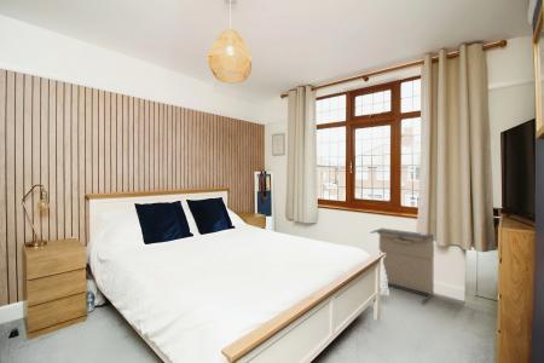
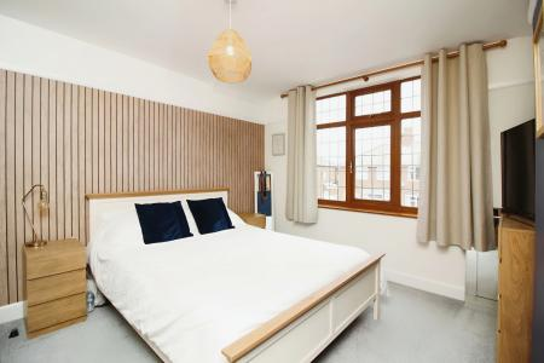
- laundry hamper [369,227,435,305]
